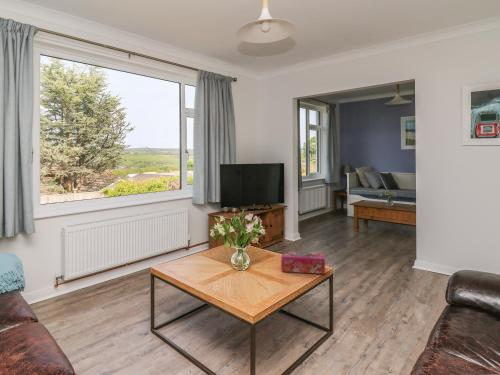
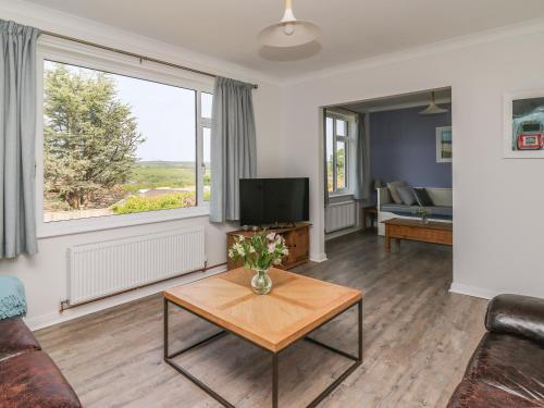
- tissue box [280,251,326,275]
